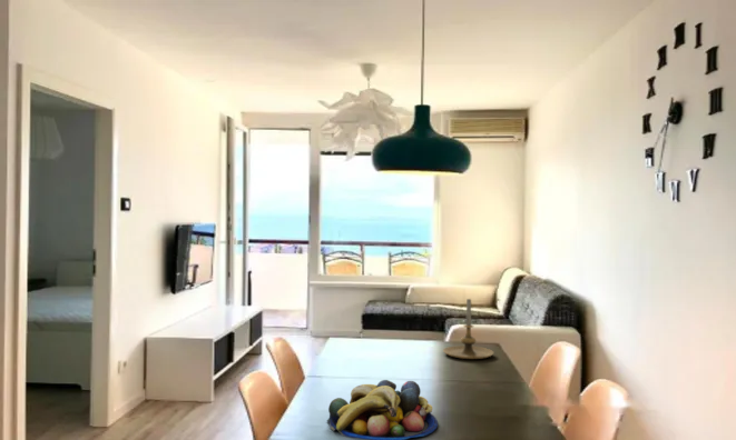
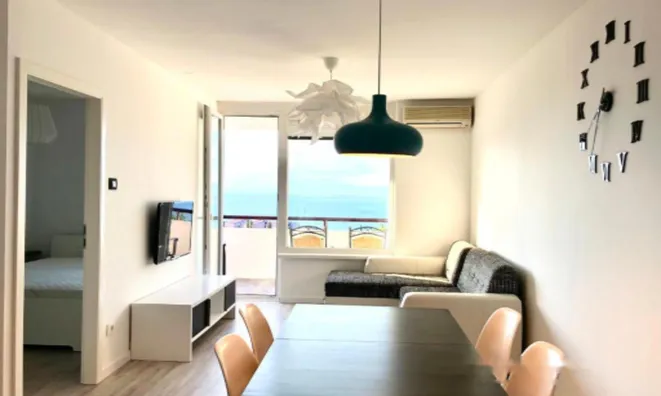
- fruit bowl [326,379,439,440]
- candle holder [442,298,494,360]
